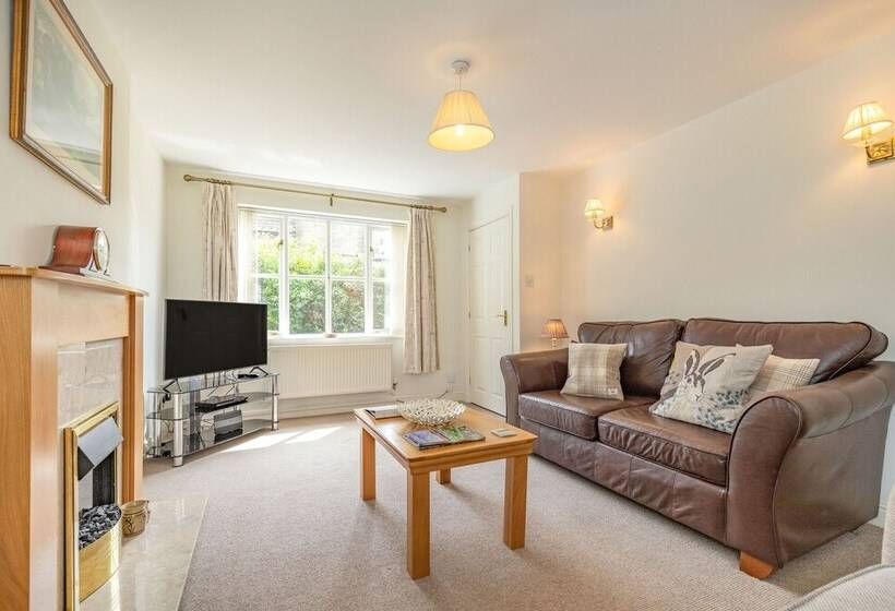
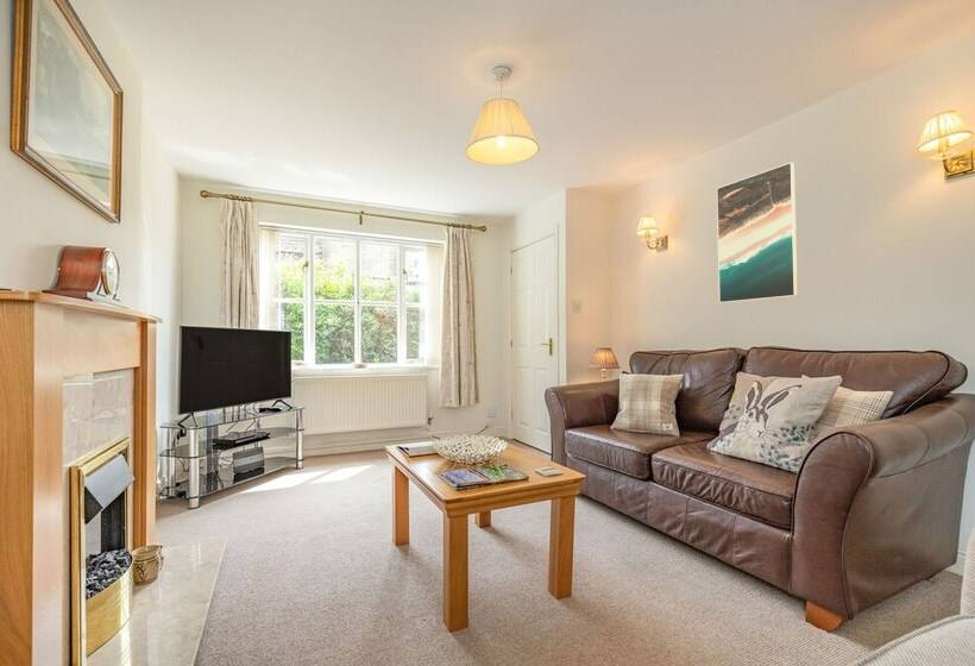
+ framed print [716,162,799,304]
